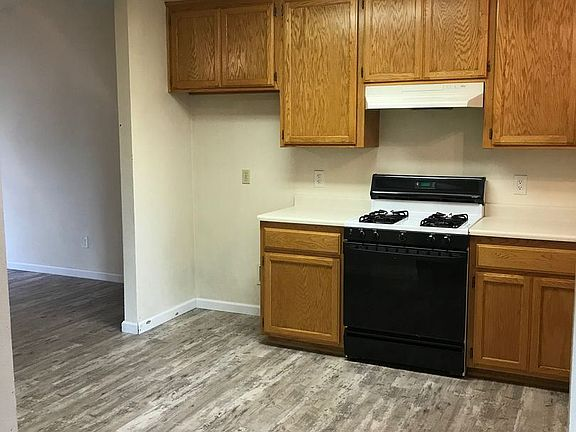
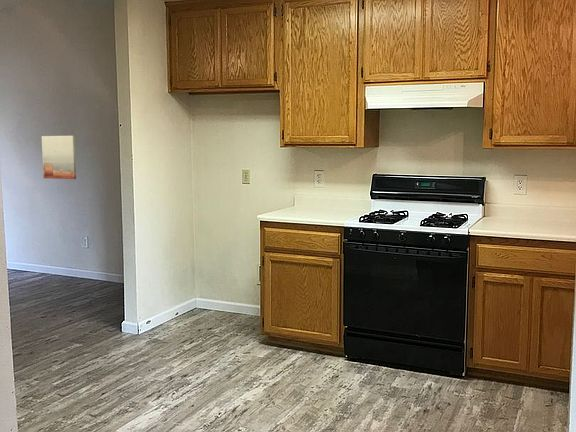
+ wall art [41,135,77,180]
